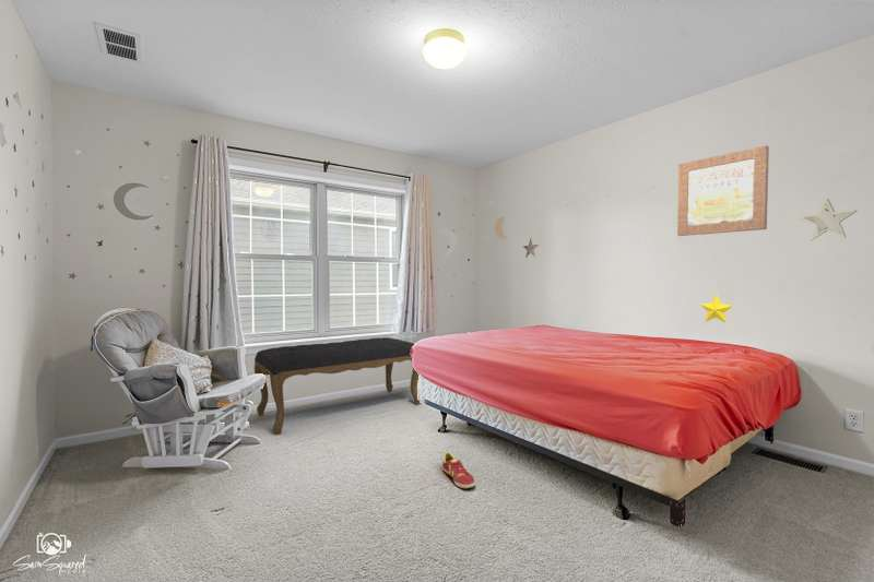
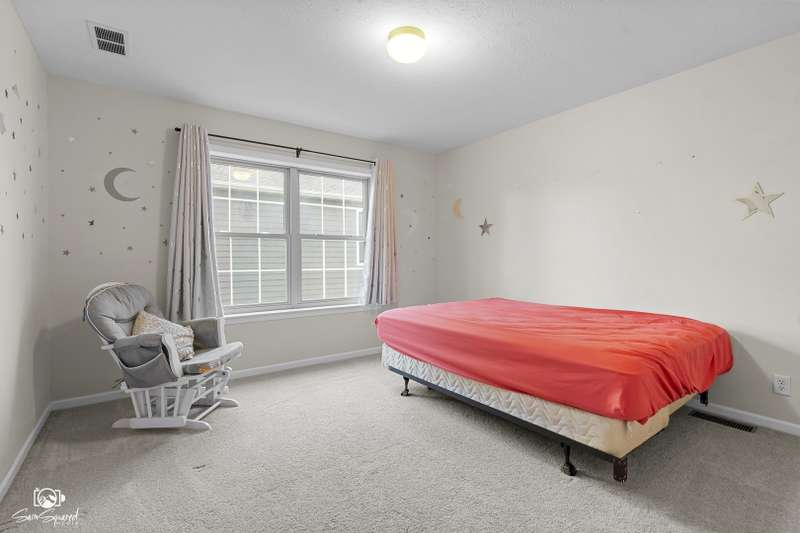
- shoe [441,451,476,489]
- wall art [676,144,770,237]
- decorative star [699,294,734,324]
- bench [253,336,422,436]
